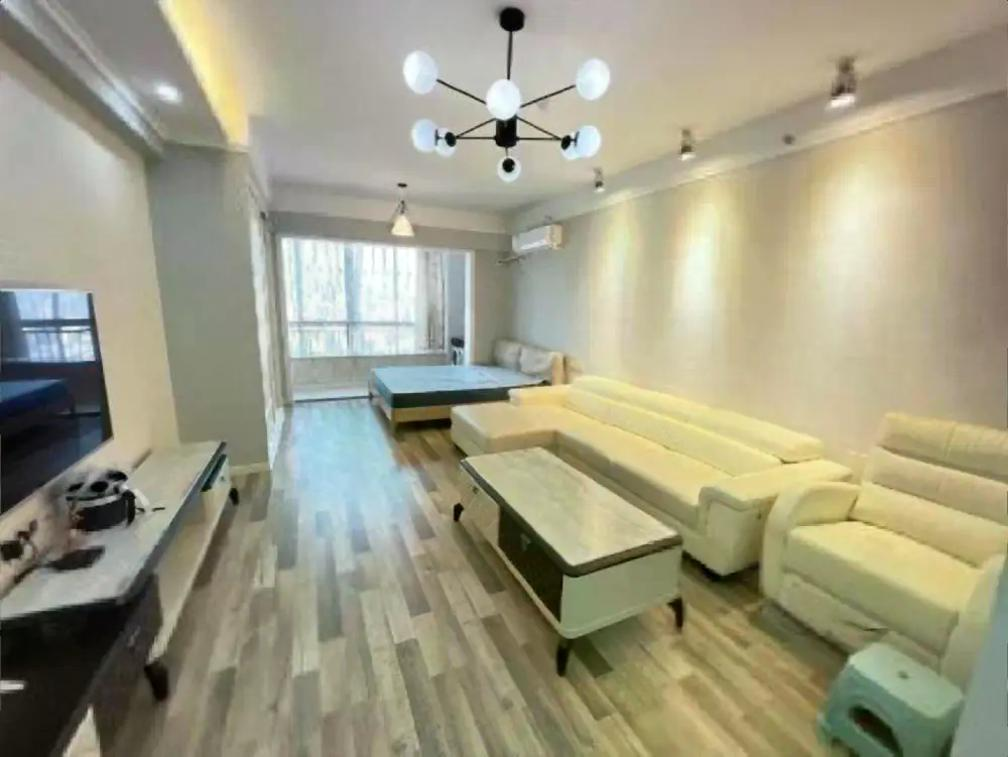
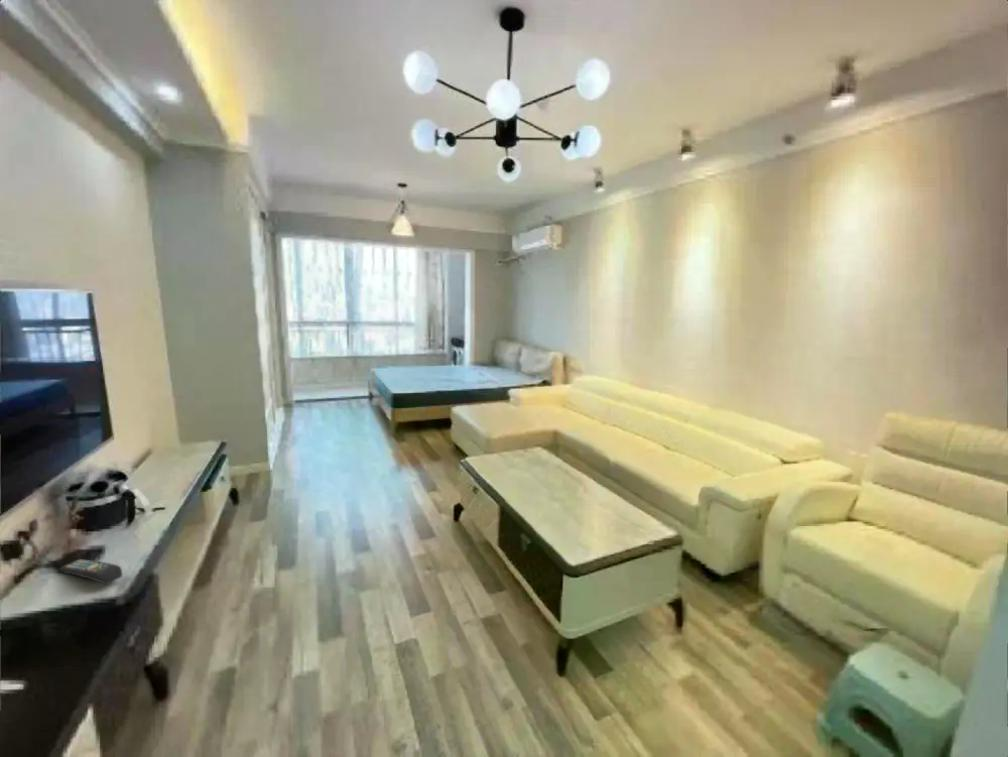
+ remote control [58,558,123,586]
